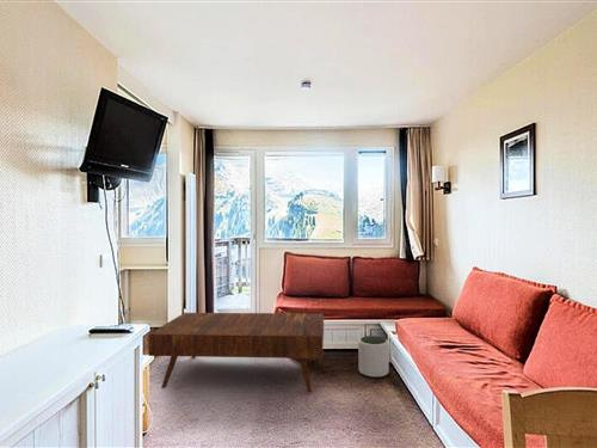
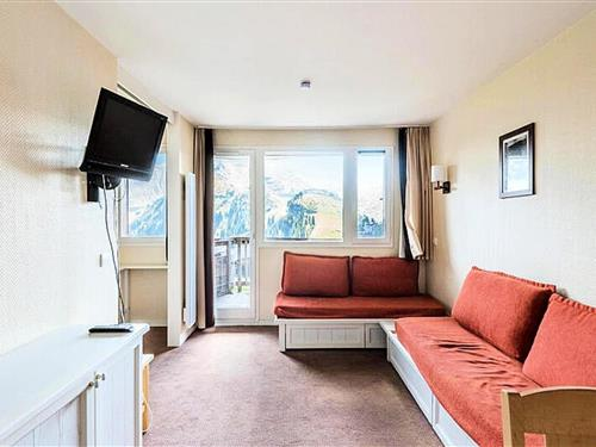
- plant pot [357,335,390,379]
- coffee table [147,312,325,393]
